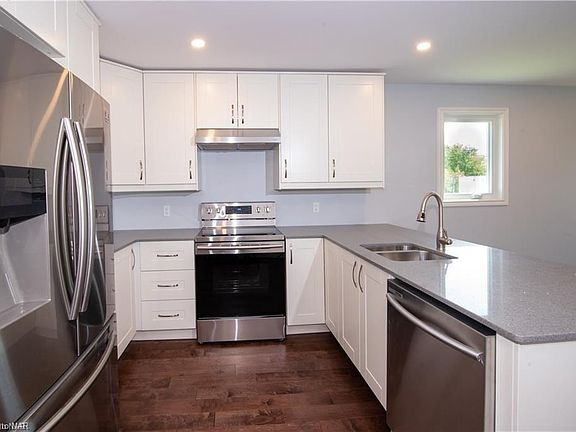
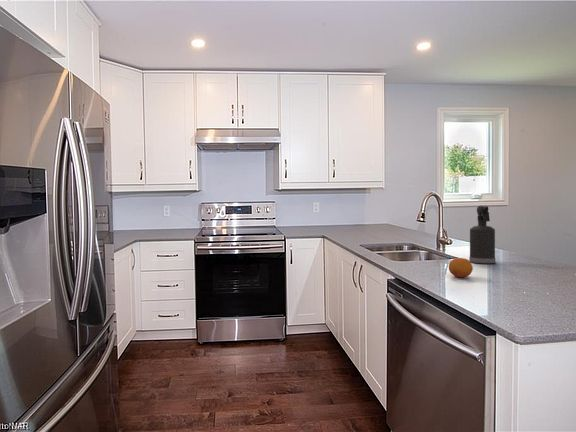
+ fruit [448,257,474,278]
+ spray bottle [468,205,496,264]
